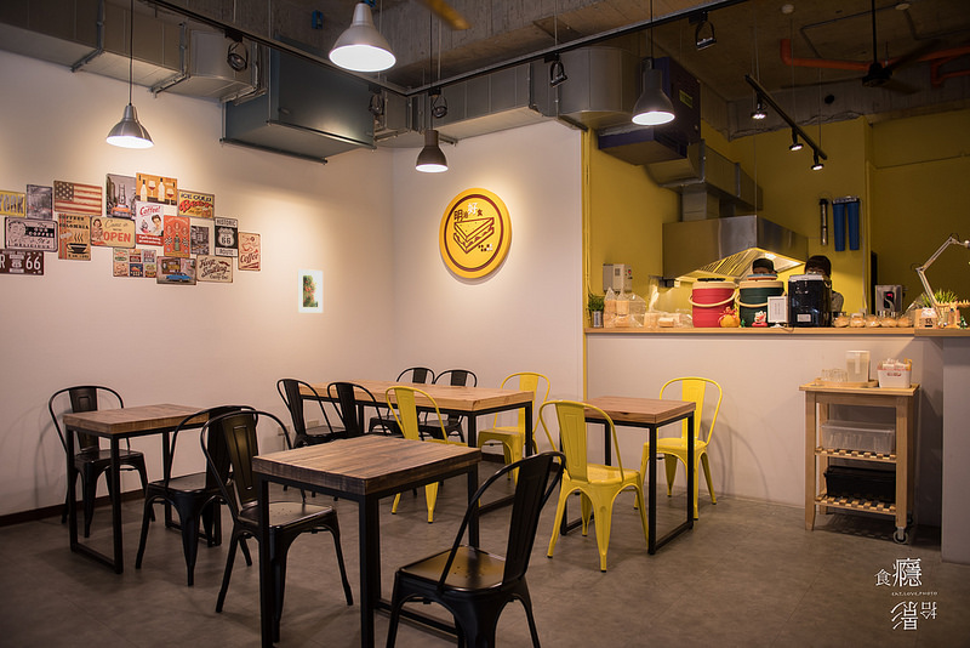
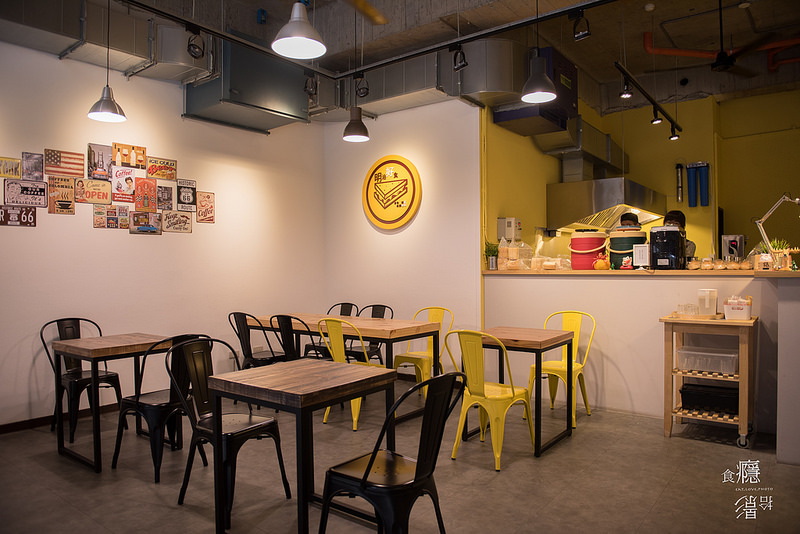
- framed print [296,268,324,314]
